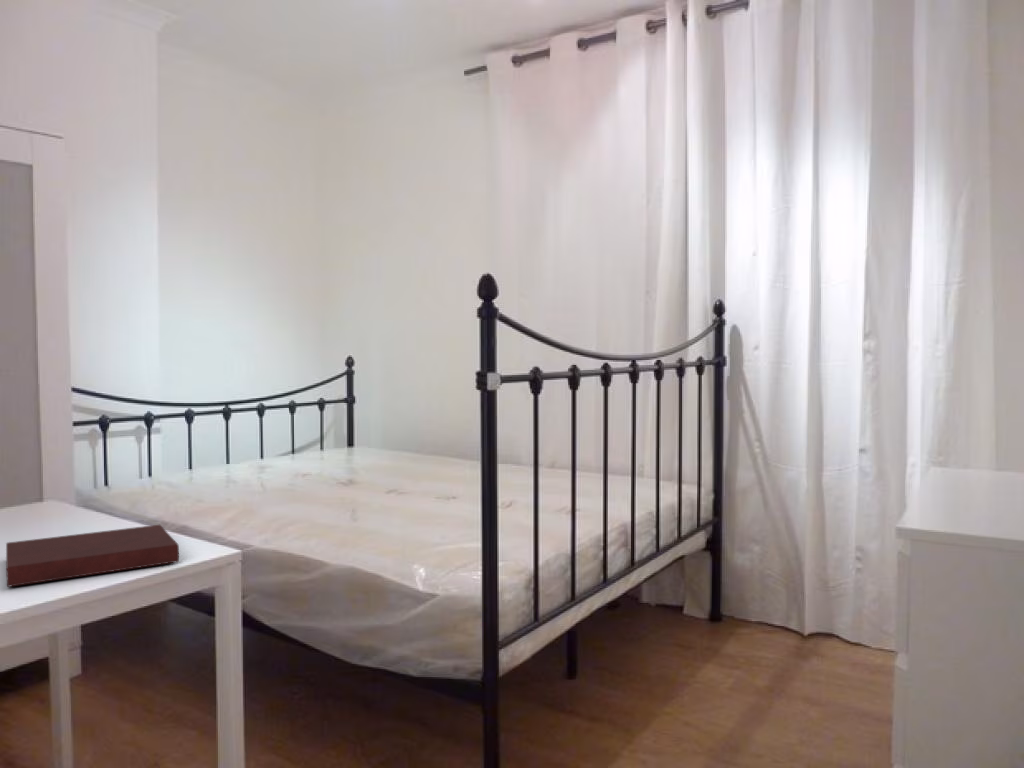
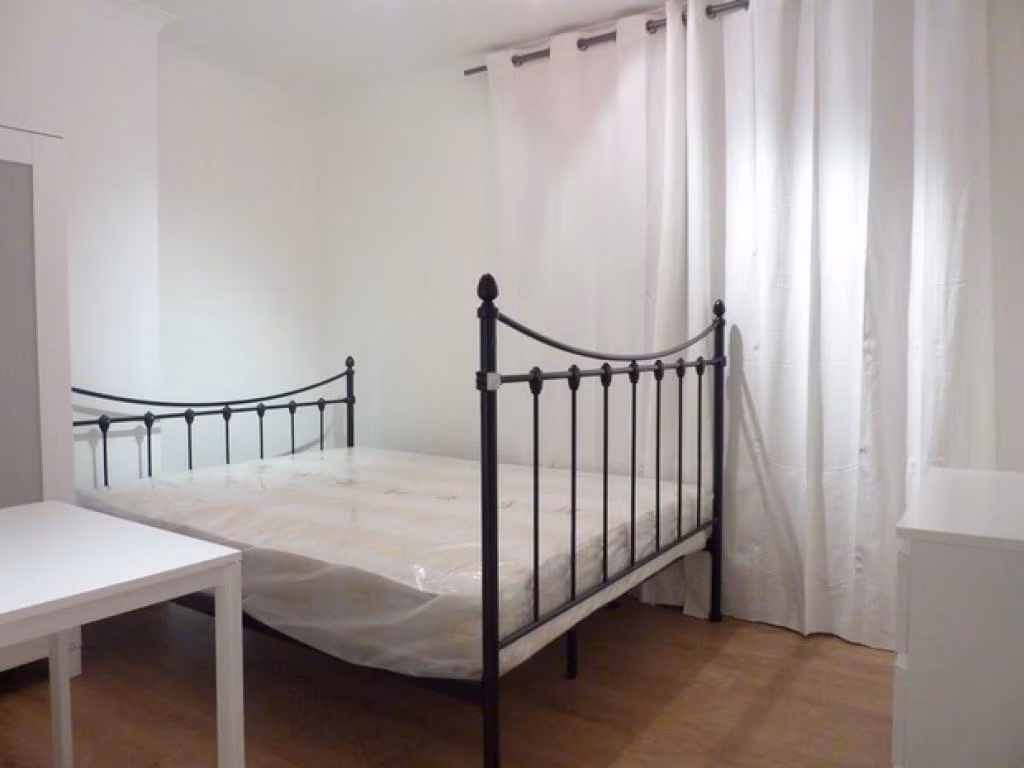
- notebook [5,524,180,588]
